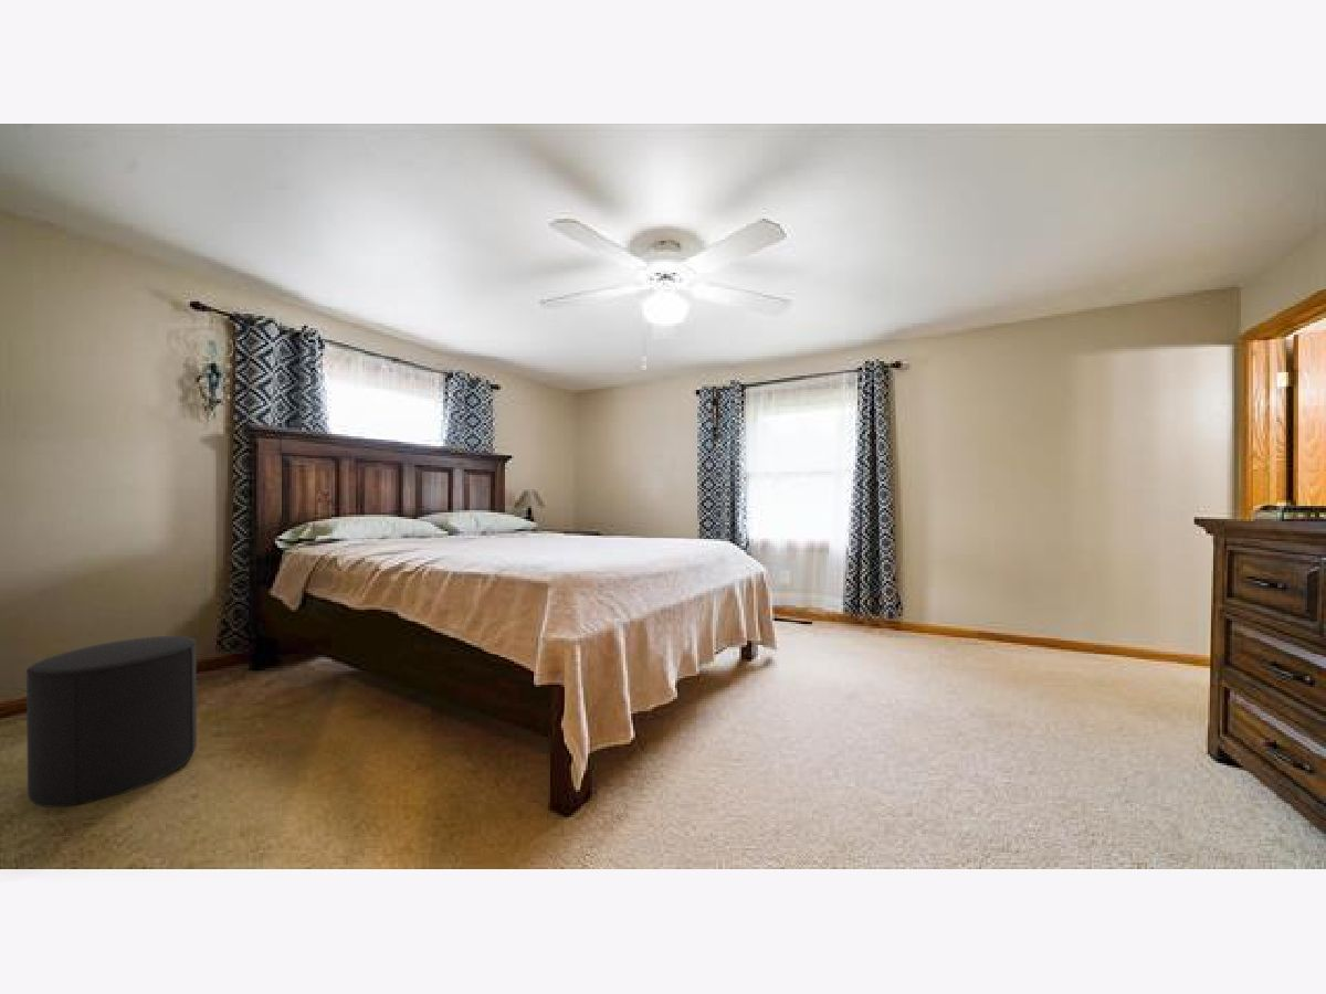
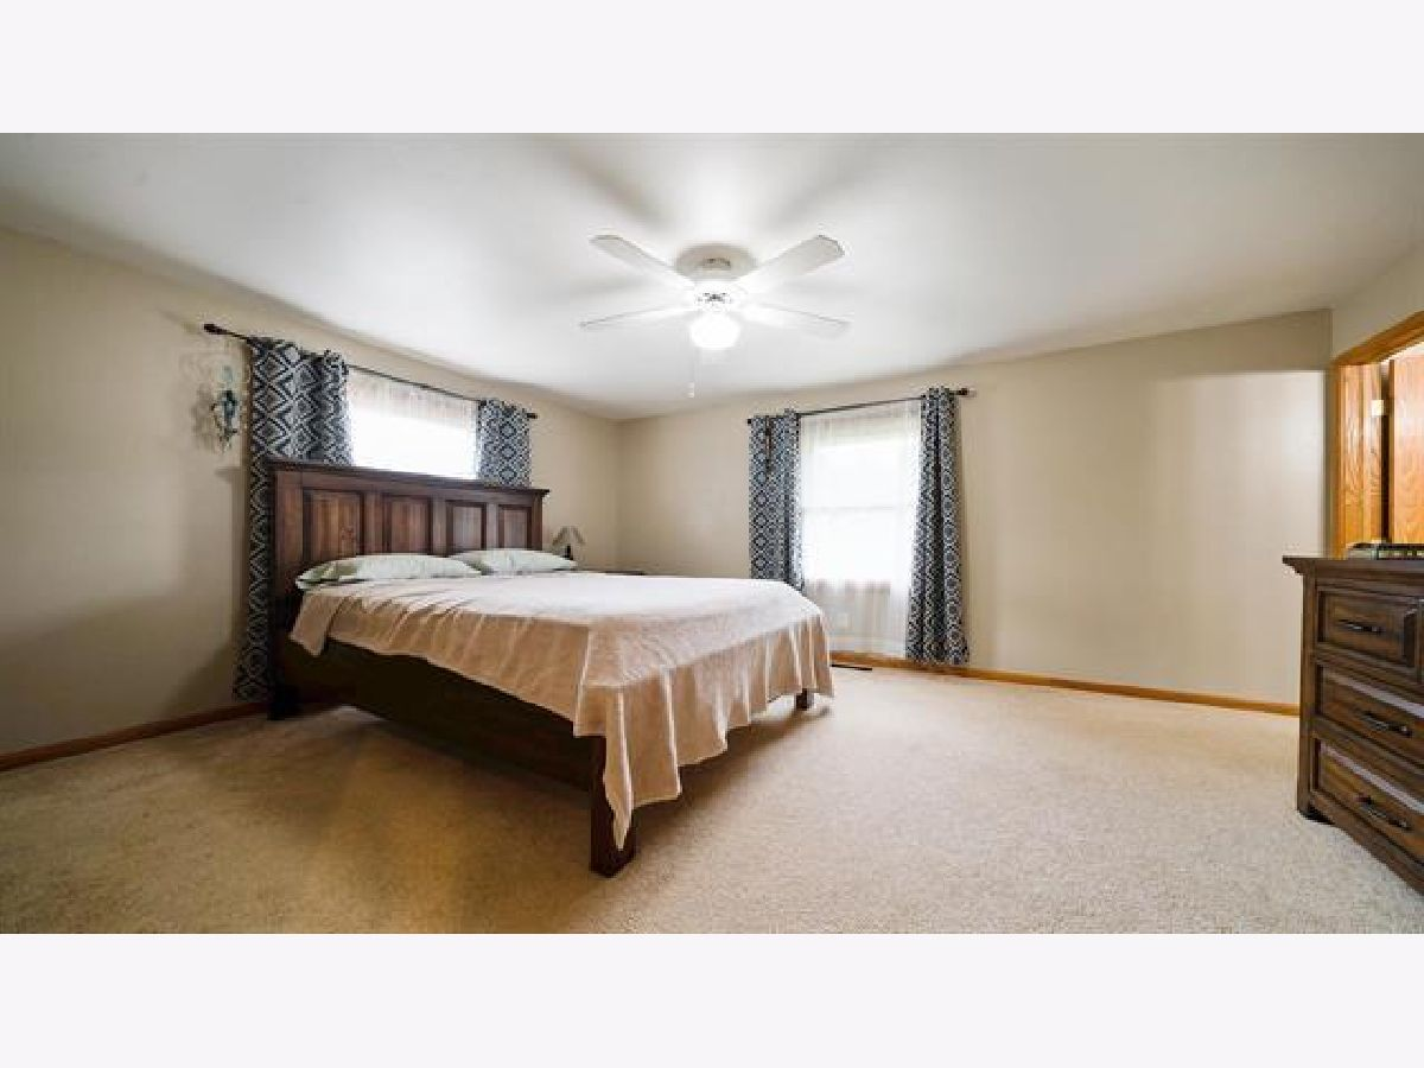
- stool [25,635,198,807]
